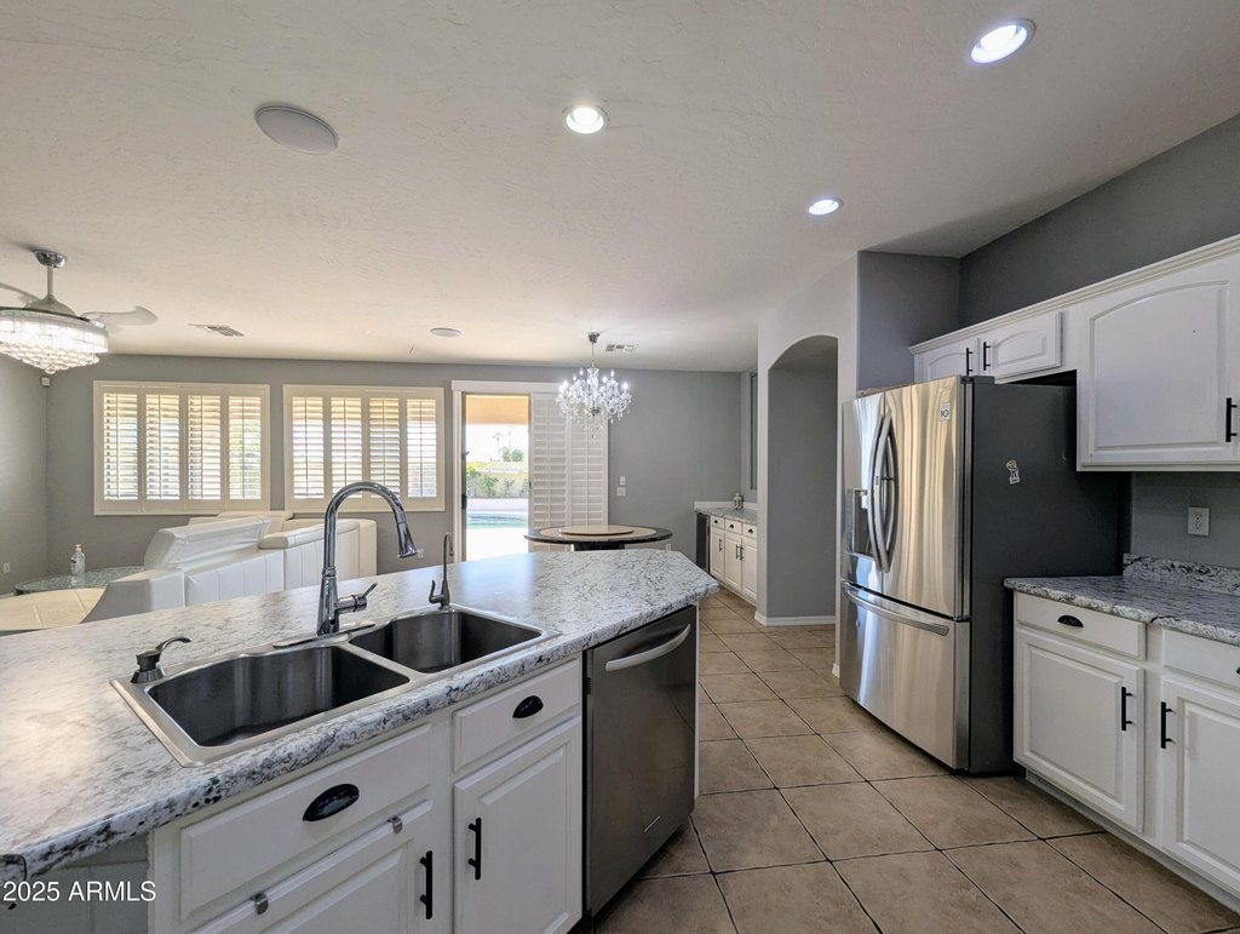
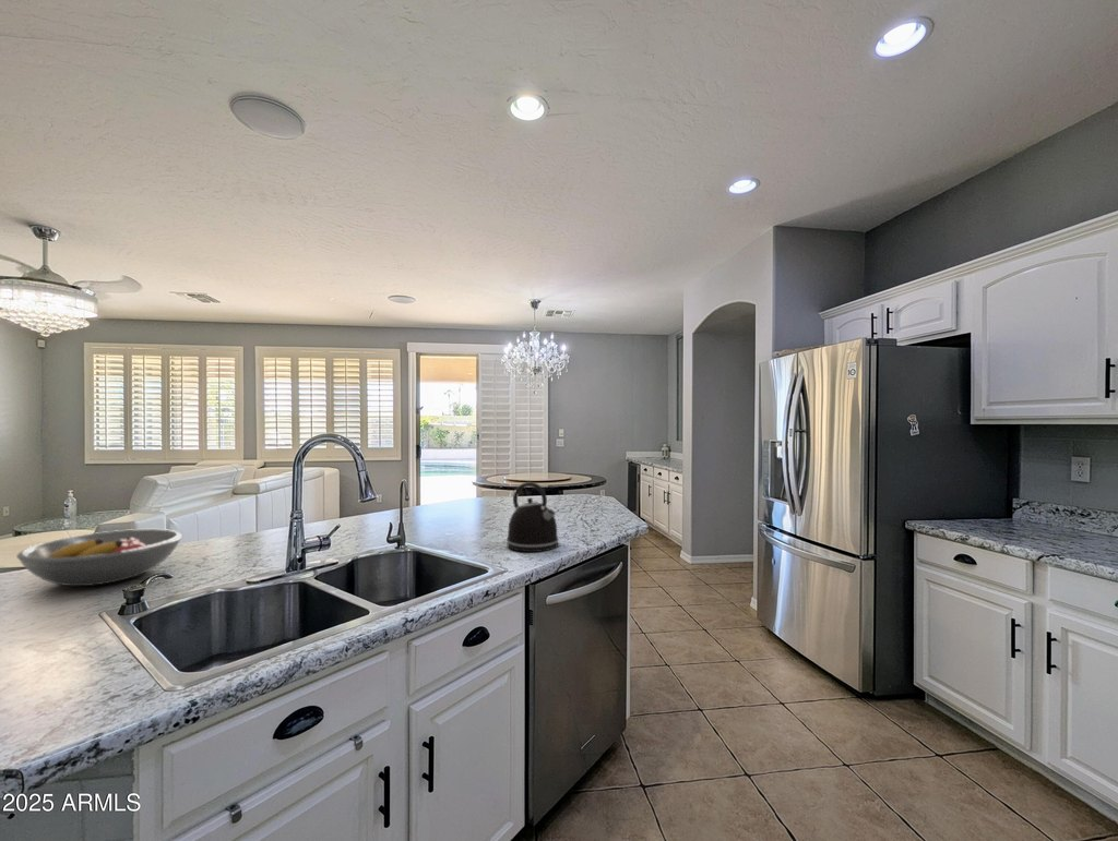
+ kettle [506,481,560,553]
+ fruit bowl [15,528,183,587]
